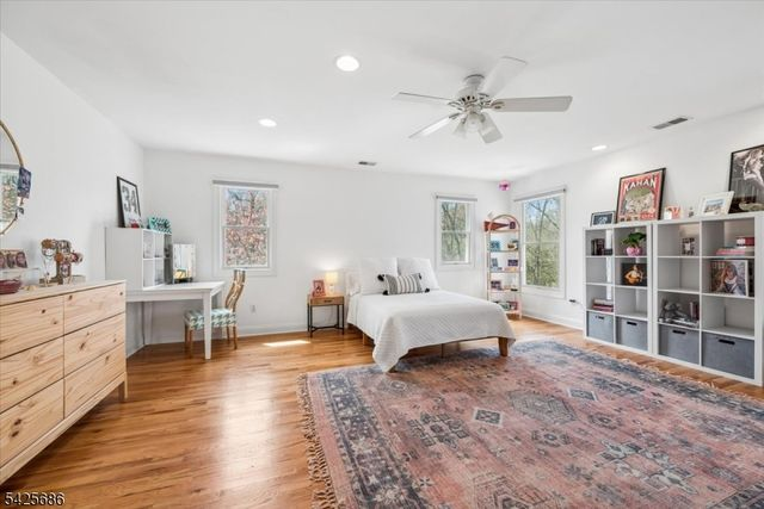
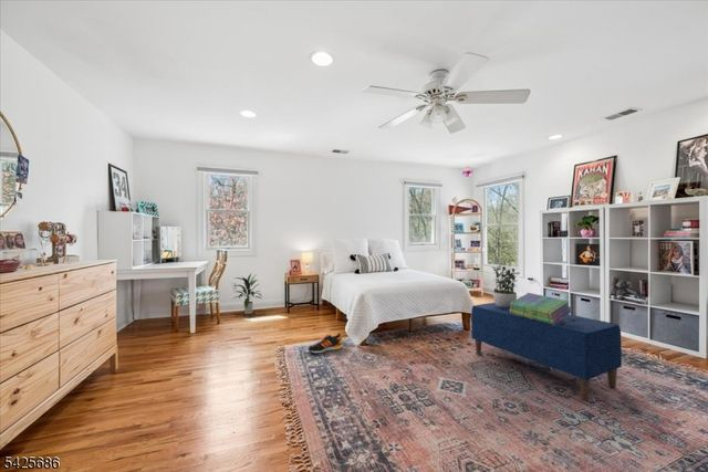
+ bench [470,302,623,401]
+ potted plant [490,263,520,307]
+ shoe [308,332,343,355]
+ stack of books [510,292,573,325]
+ indoor plant [233,273,262,315]
